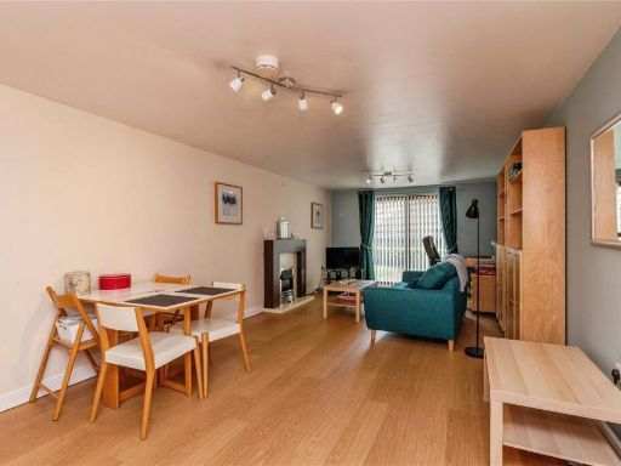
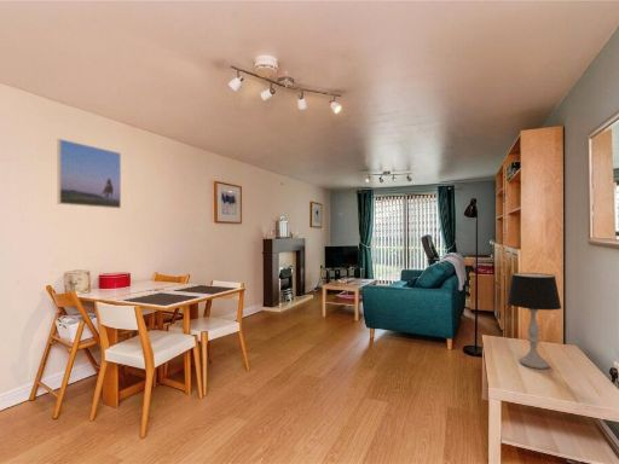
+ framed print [57,138,122,209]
+ table lamp [505,272,562,370]
